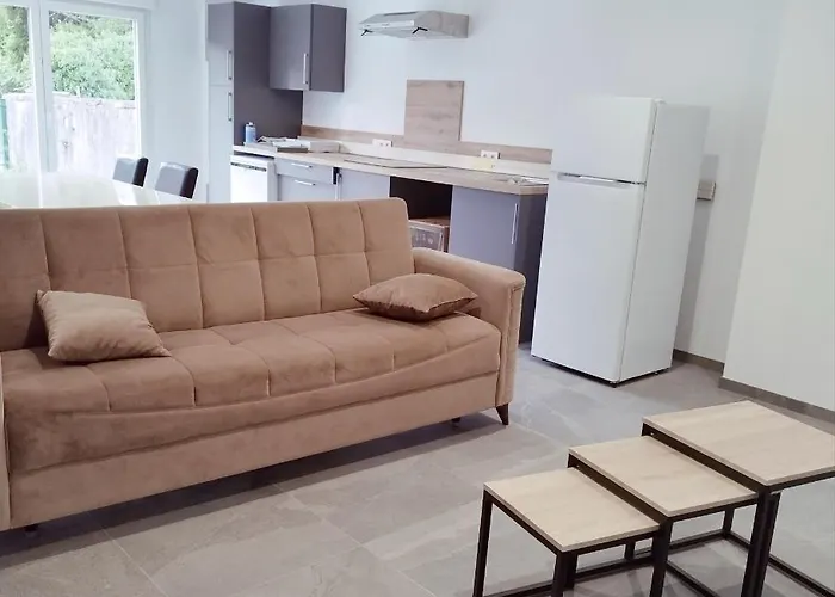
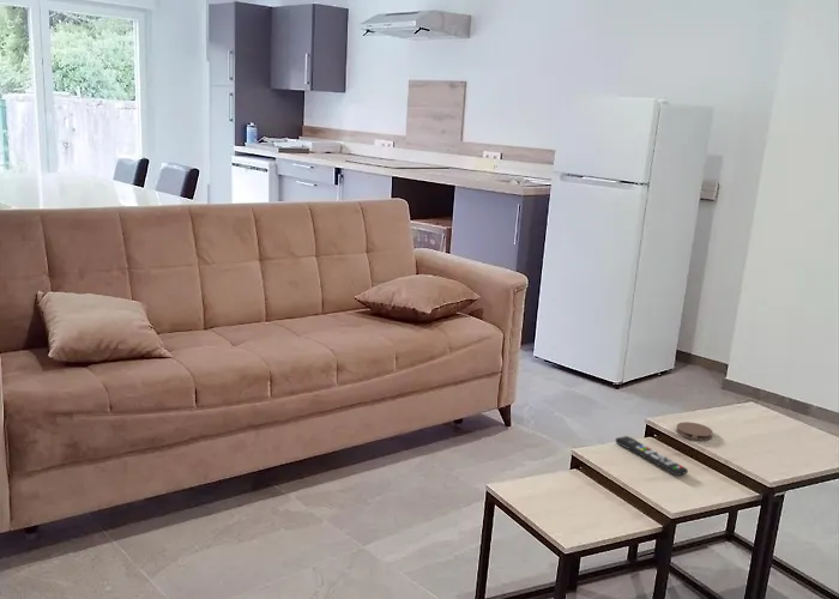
+ remote control [614,435,689,477]
+ coaster [675,420,714,442]
